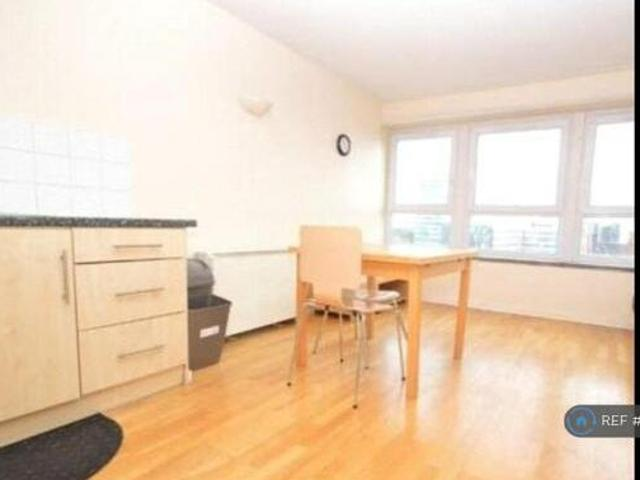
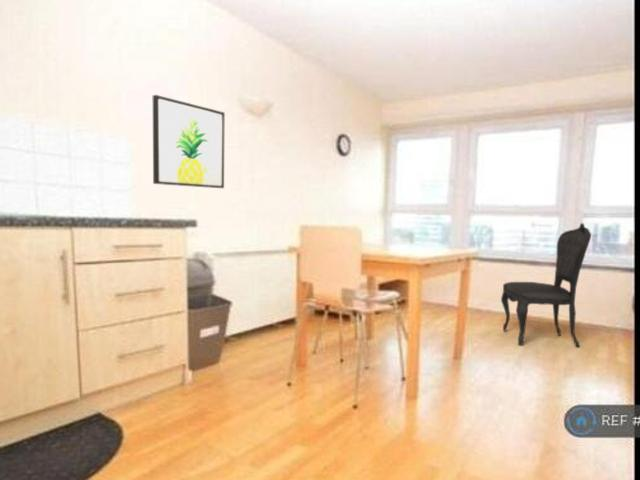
+ dining chair [500,222,592,349]
+ wall art [152,94,226,189]
